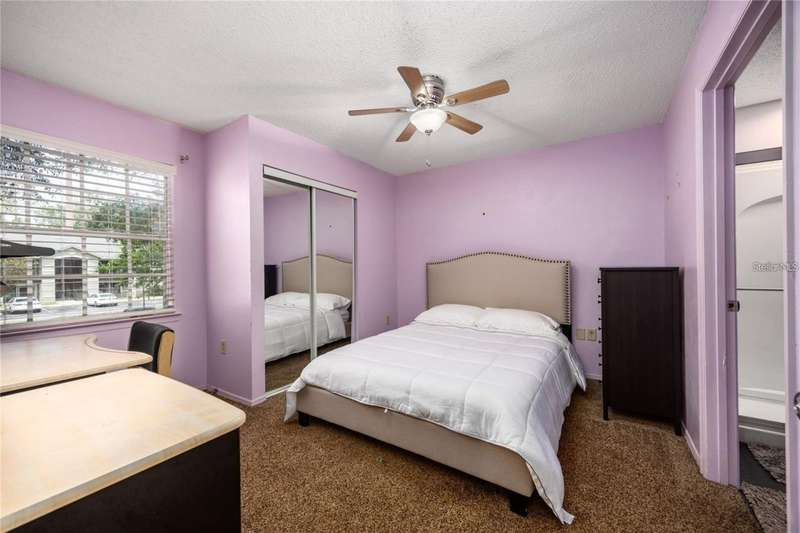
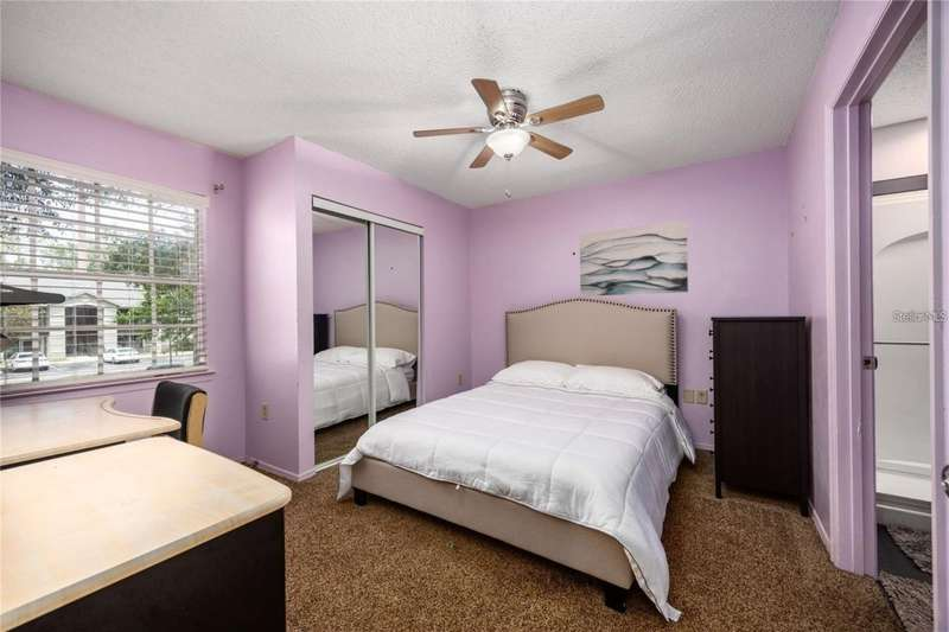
+ wall art [579,219,689,298]
